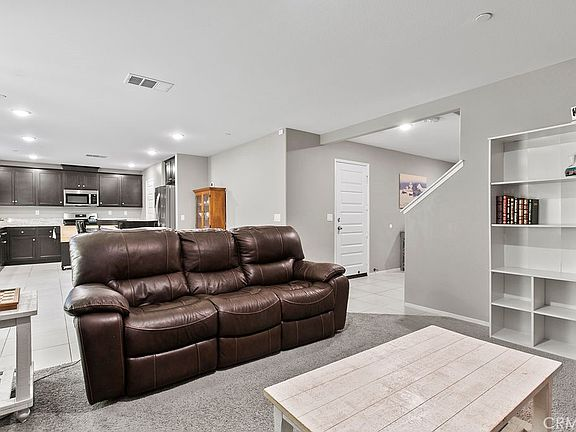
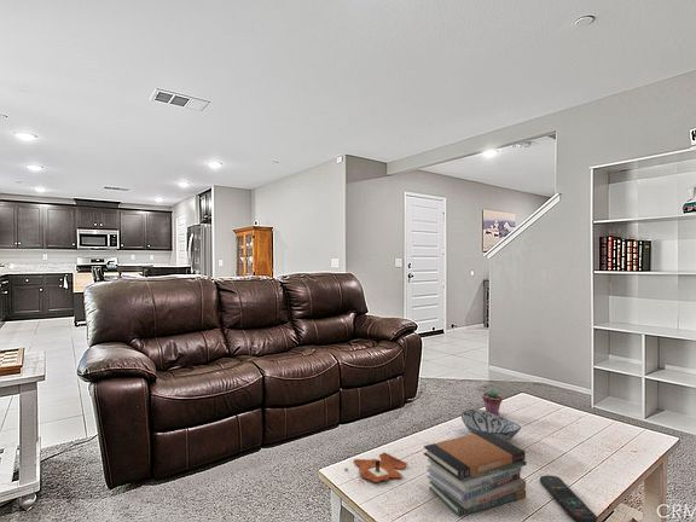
+ potted succulent [481,388,504,416]
+ book stack [423,431,528,517]
+ decorative bowl [460,408,522,442]
+ remote control [539,474,598,522]
+ candle [344,452,408,483]
